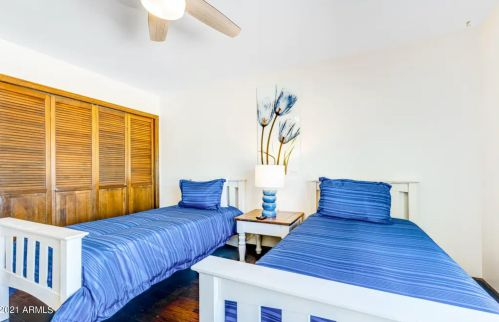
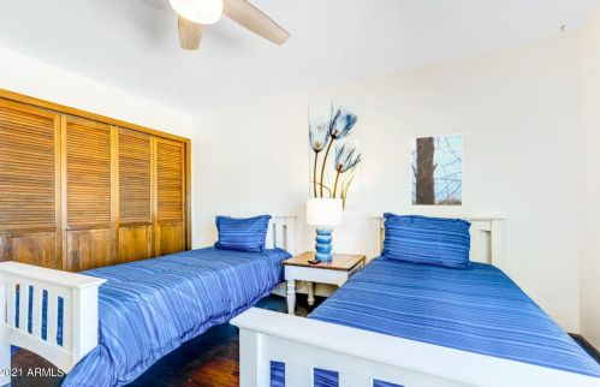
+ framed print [409,132,464,208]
